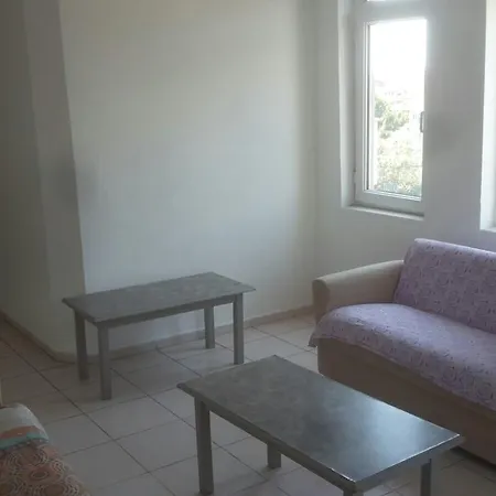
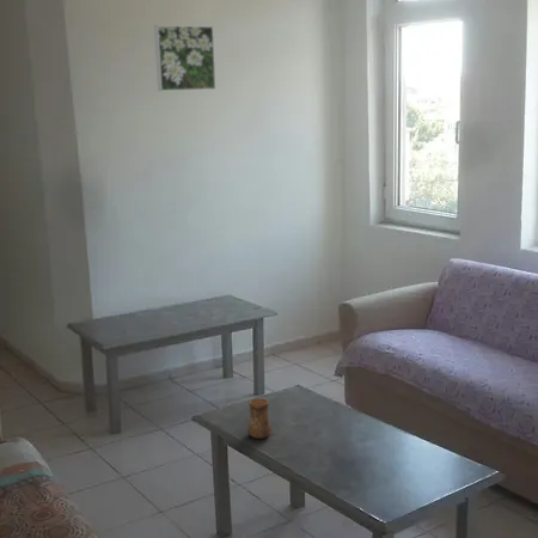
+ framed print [153,24,218,92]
+ cup [246,397,273,440]
